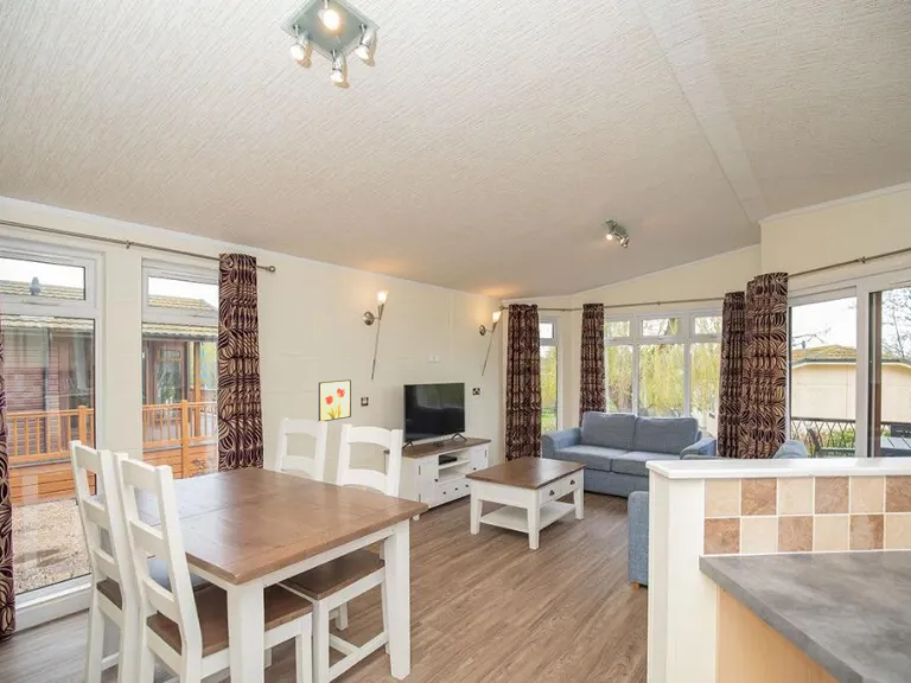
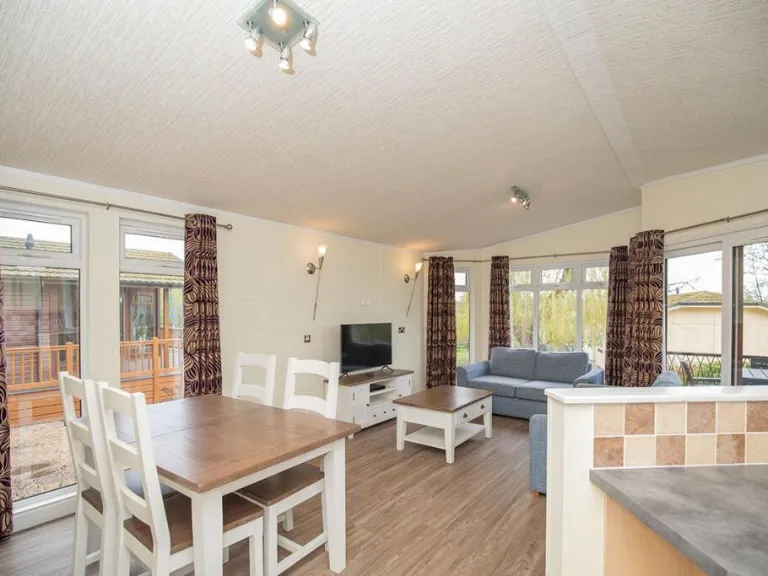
- wall art [318,378,352,422]
